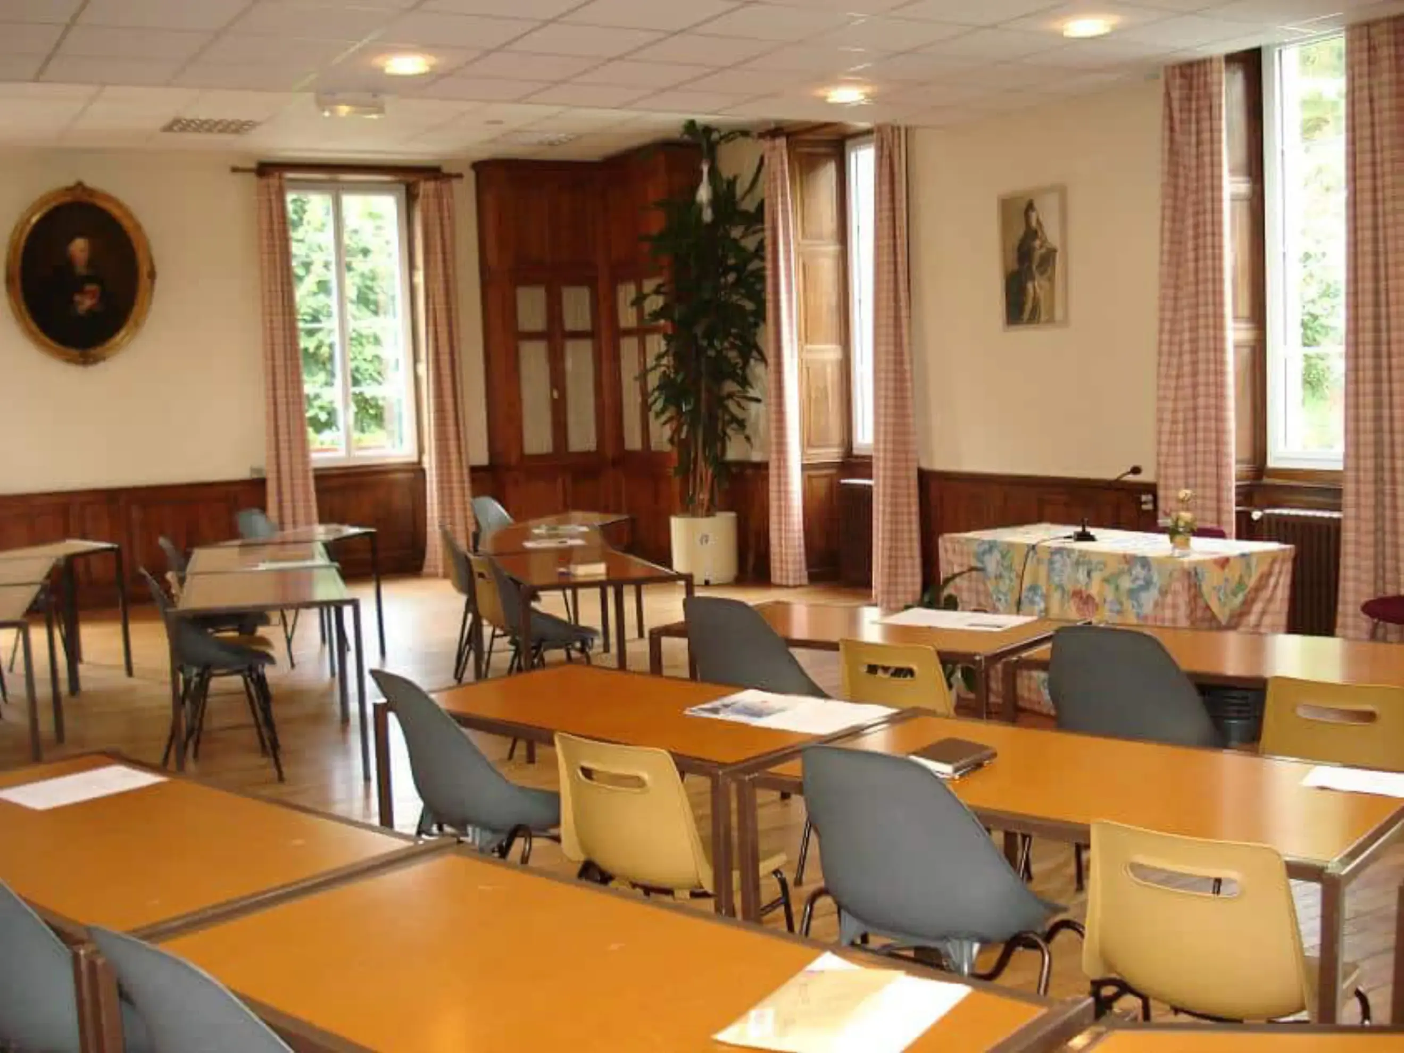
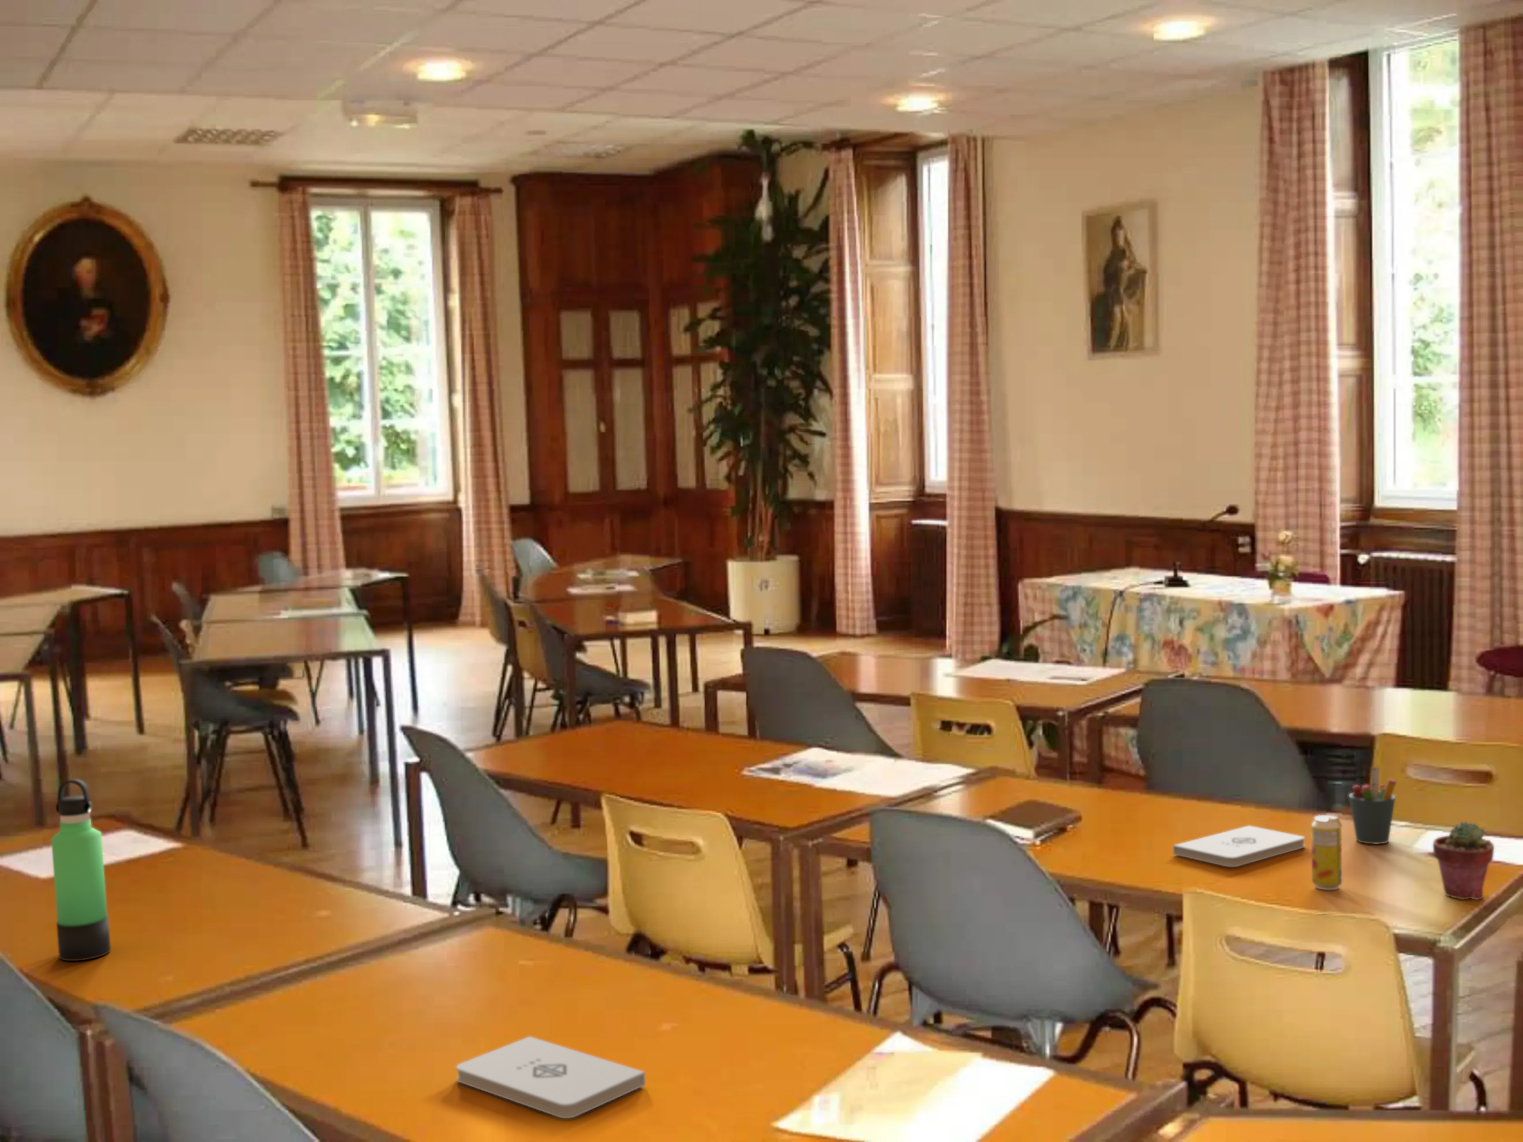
+ pen holder [1348,767,1397,845]
+ notepad [456,1036,646,1119]
+ thermos bottle [50,779,112,962]
+ potted succulent [1433,821,1494,901]
+ notepad [1173,825,1306,867]
+ beverage can [1311,815,1343,890]
